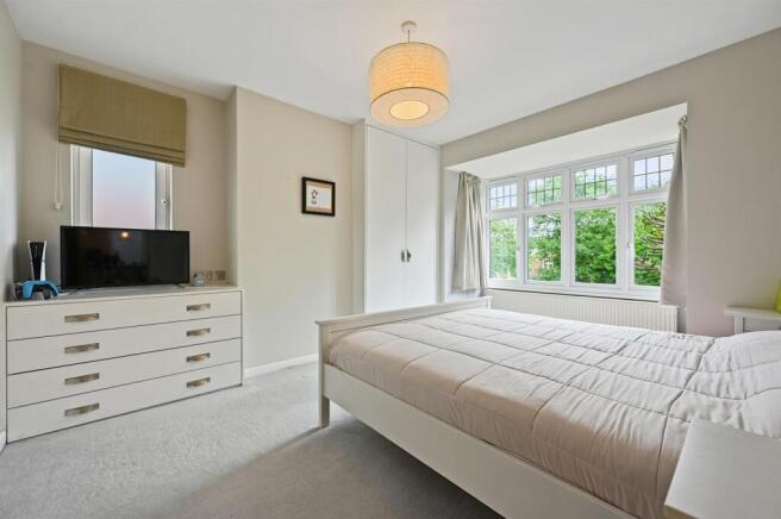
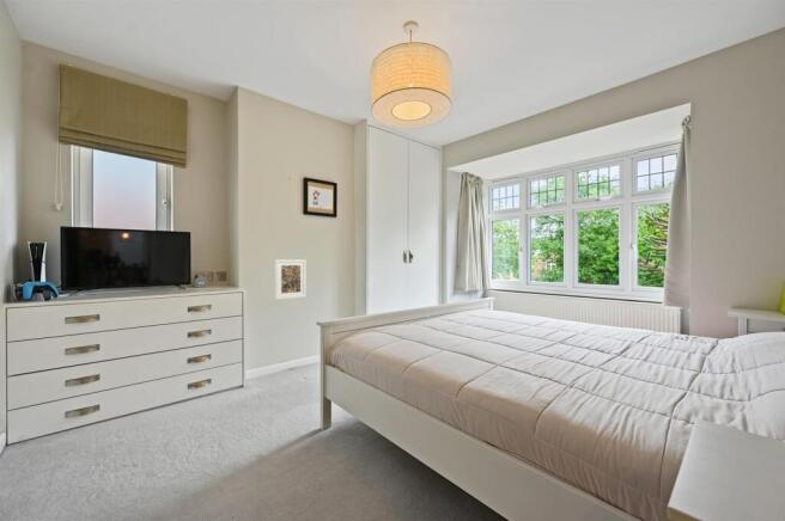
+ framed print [274,258,308,301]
